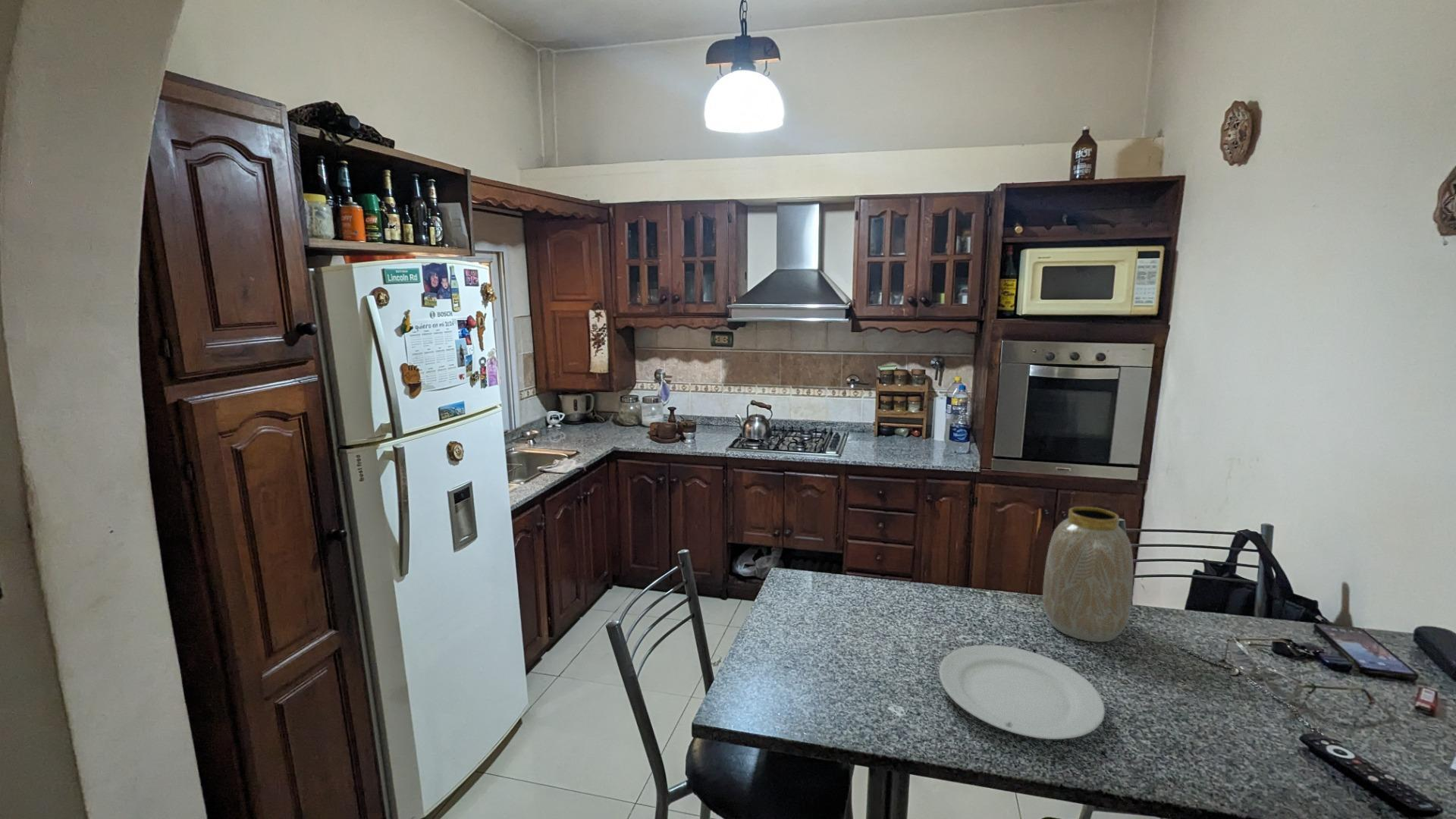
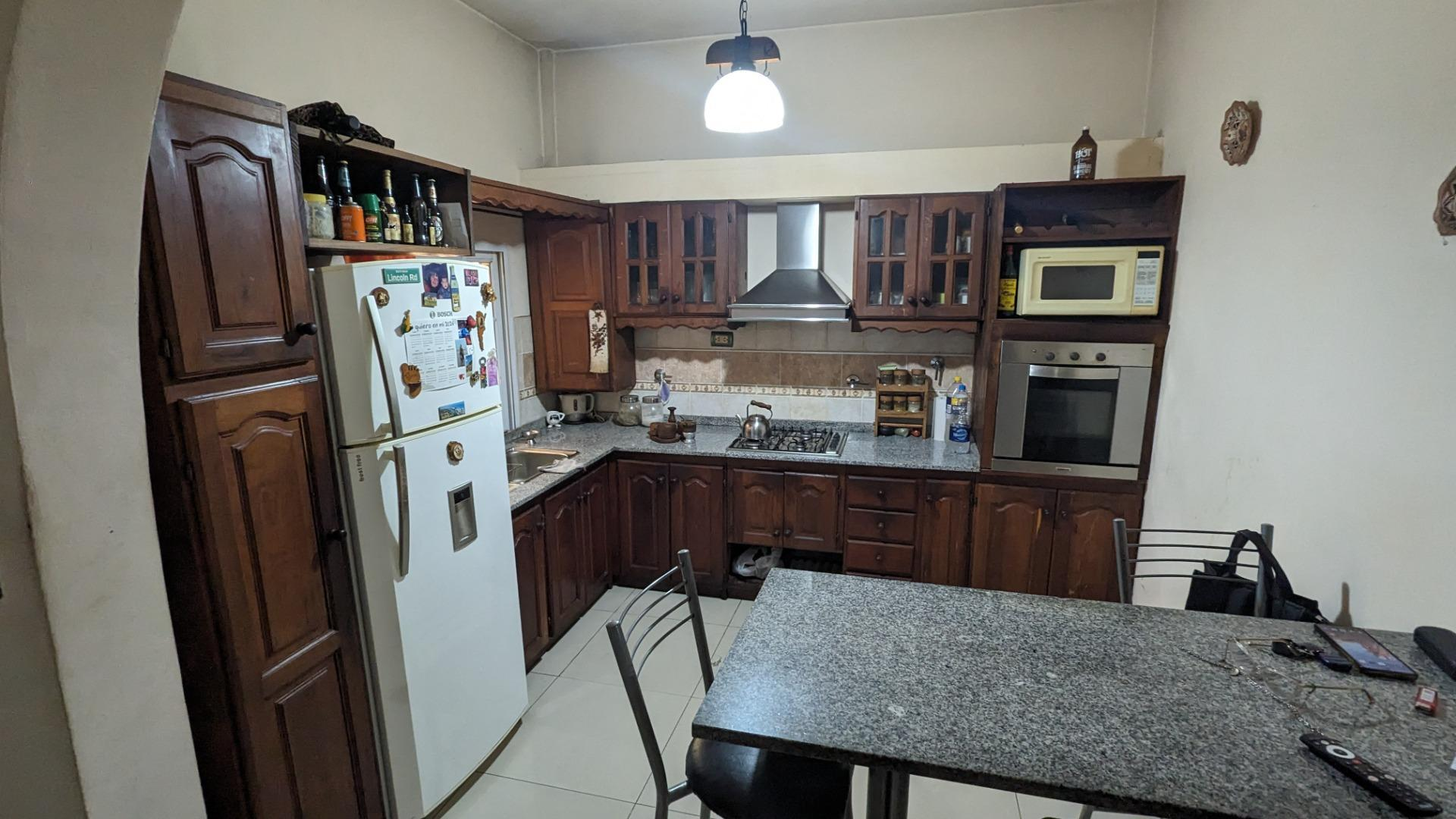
- vase [1042,506,1134,643]
- chinaware [938,644,1106,740]
